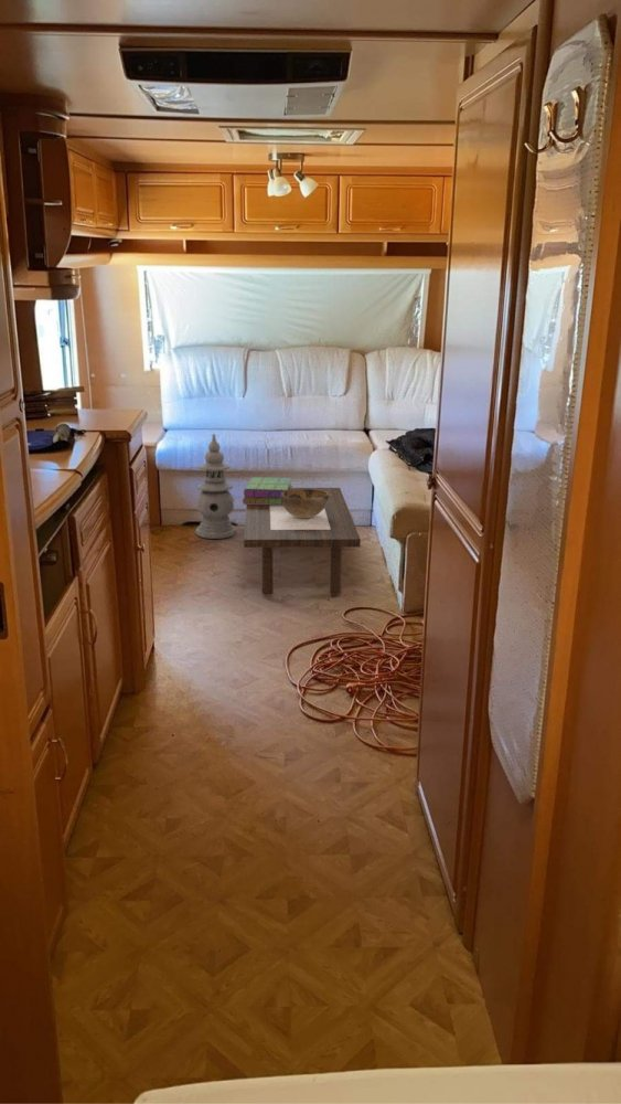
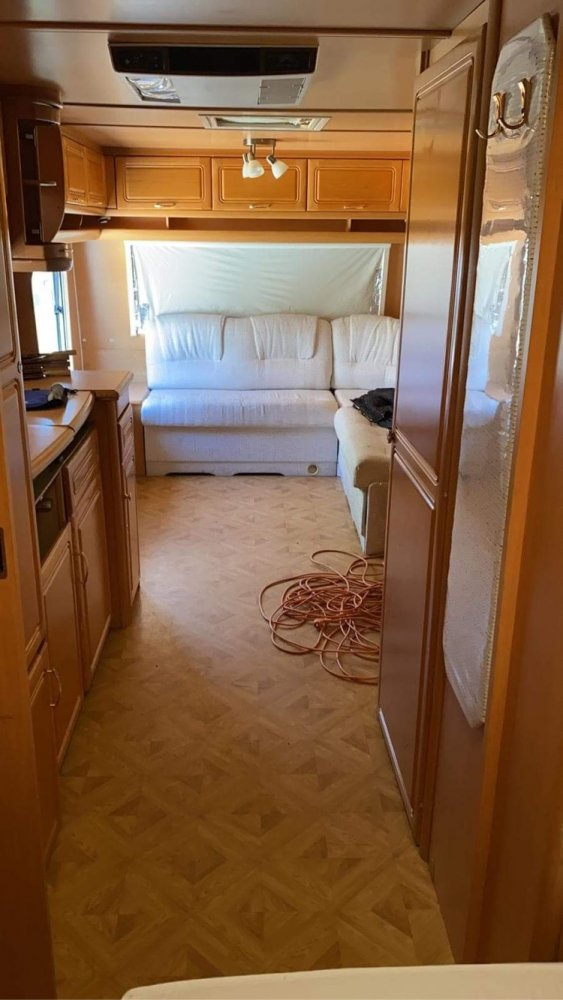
- stack of books [242,476,295,506]
- coffee table [243,487,362,596]
- decorative bowl [281,487,329,518]
- lantern [195,433,237,540]
